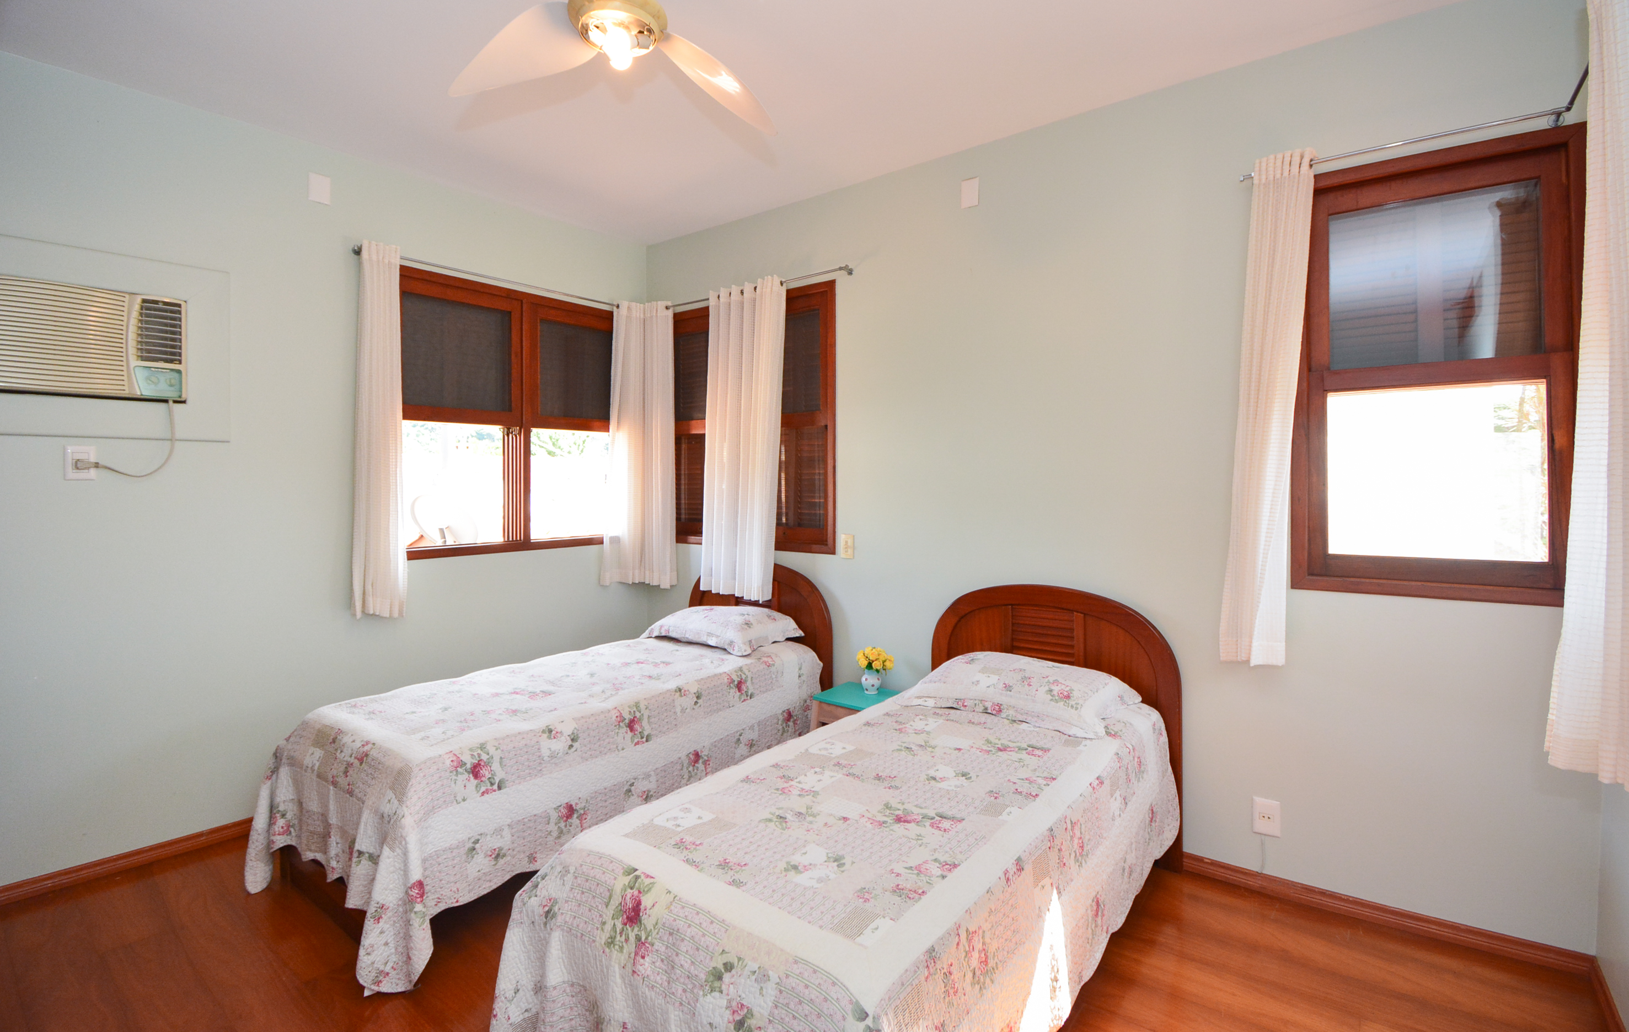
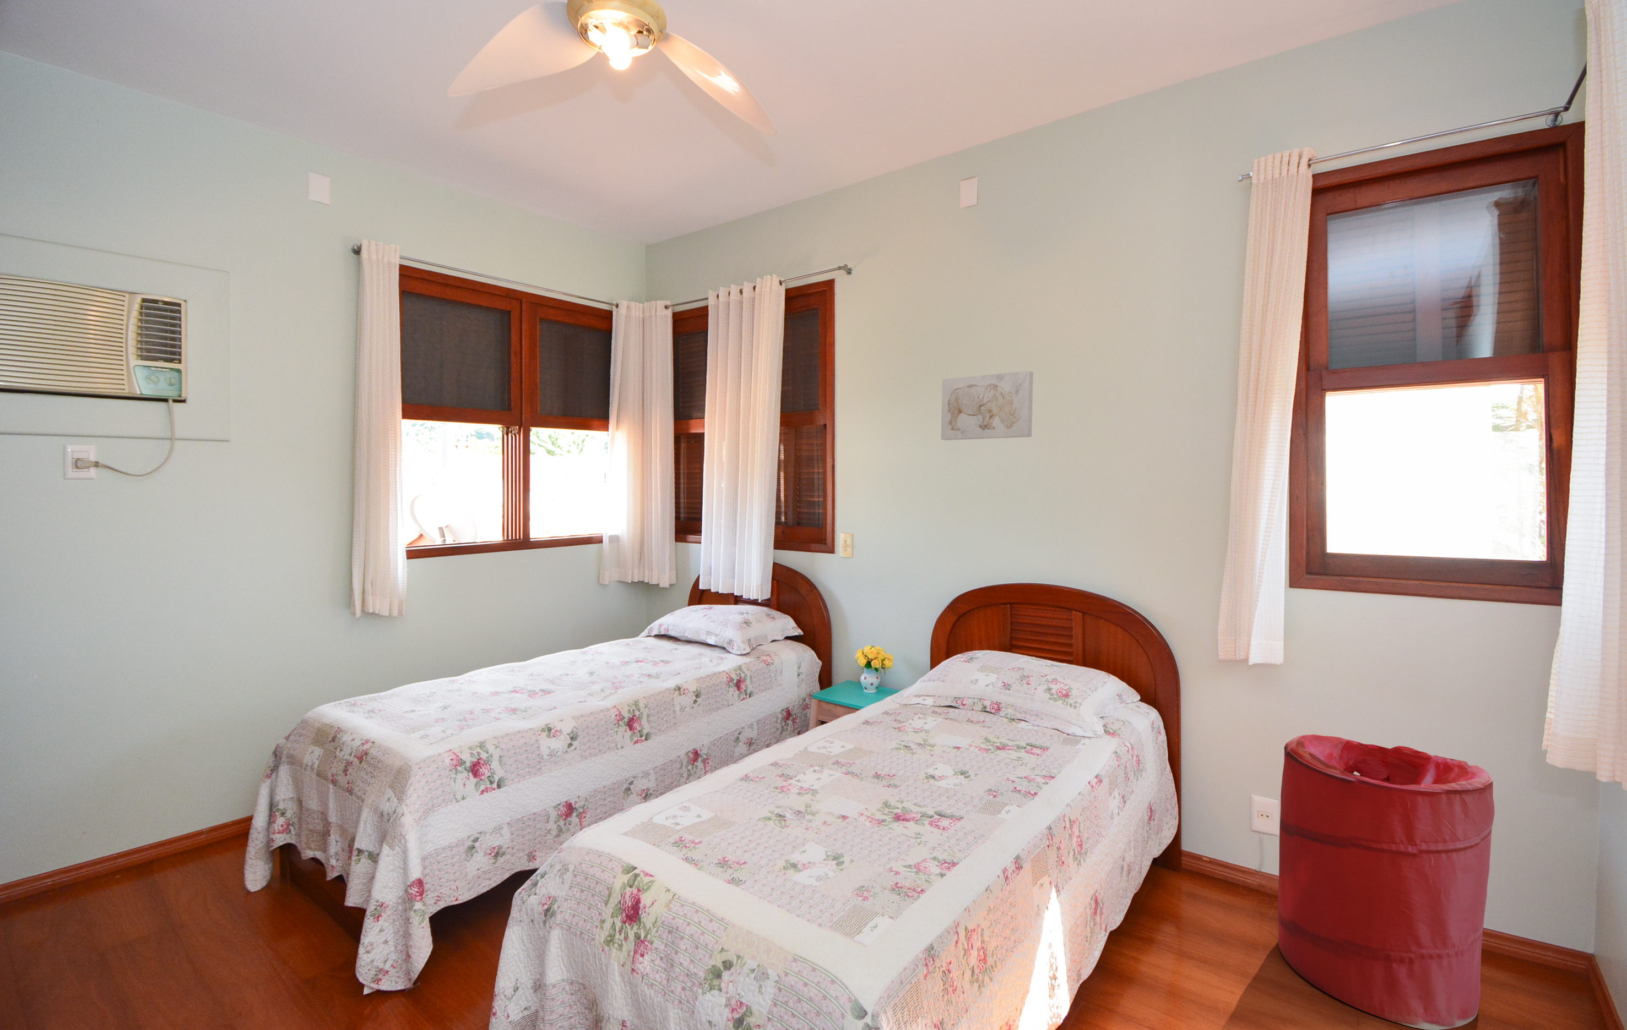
+ wall art [940,370,1034,441]
+ laundry hamper [1277,734,1495,1030]
